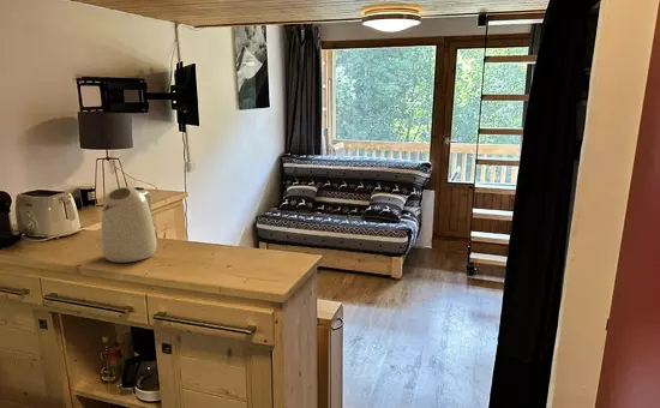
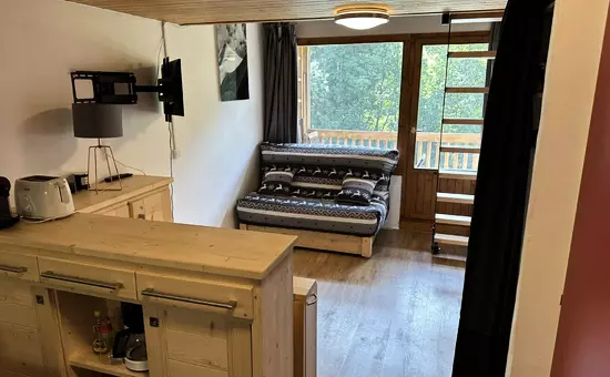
- kettle [100,186,157,264]
